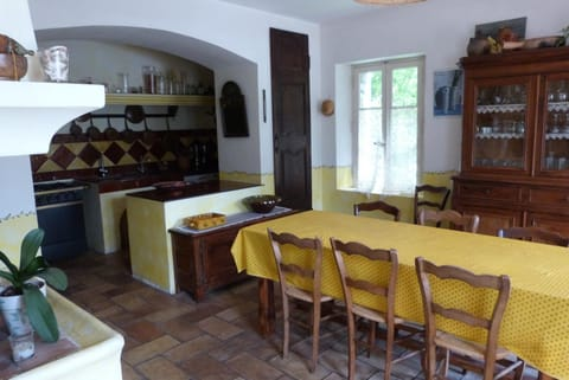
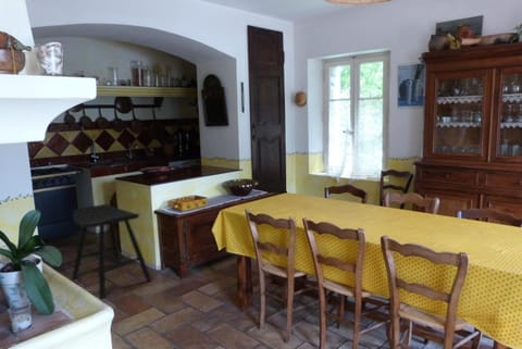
+ stool [71,203,152,299]
